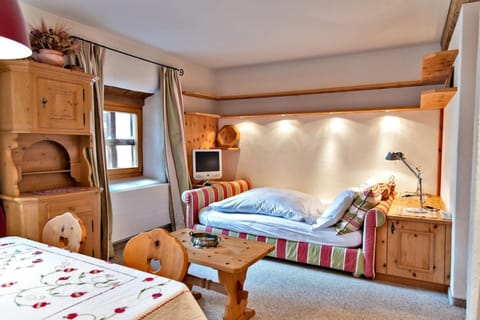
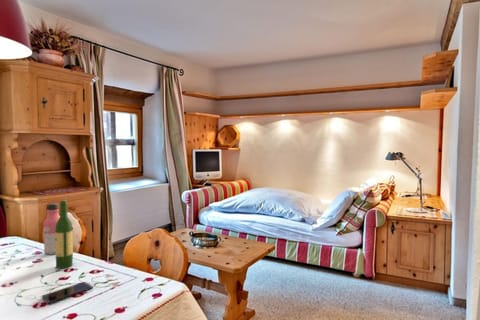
+ smartphone [41,281,94,304]
+ wine bottle [55,199,74,269]
+ water bottle [42,203,60,256]
